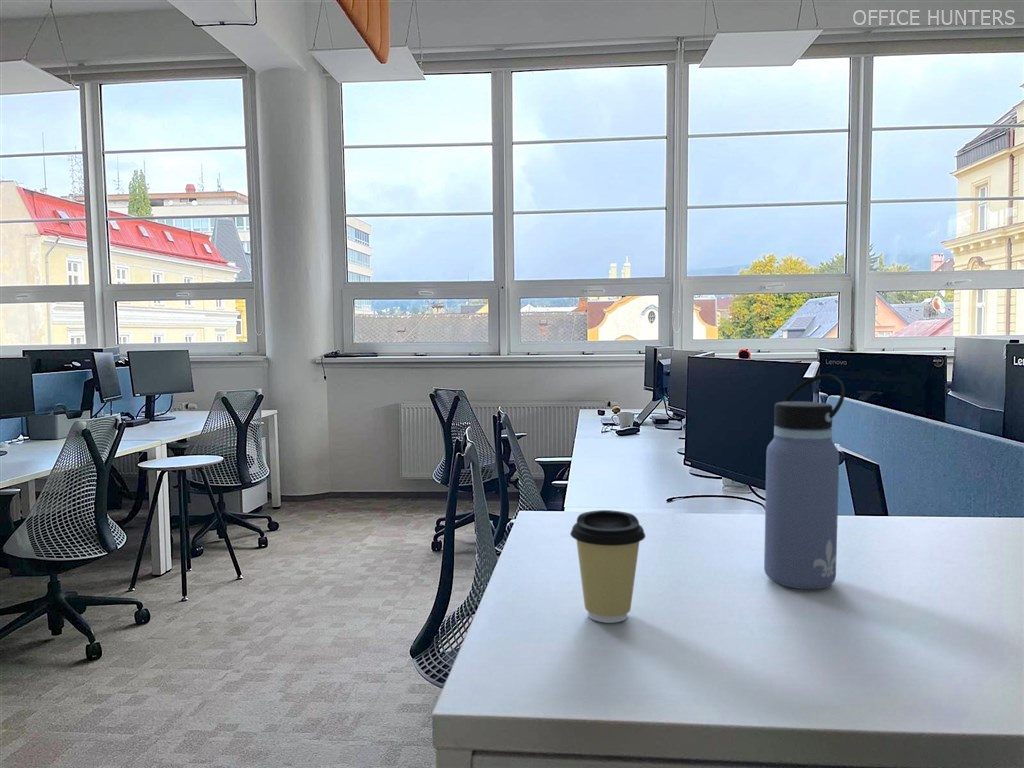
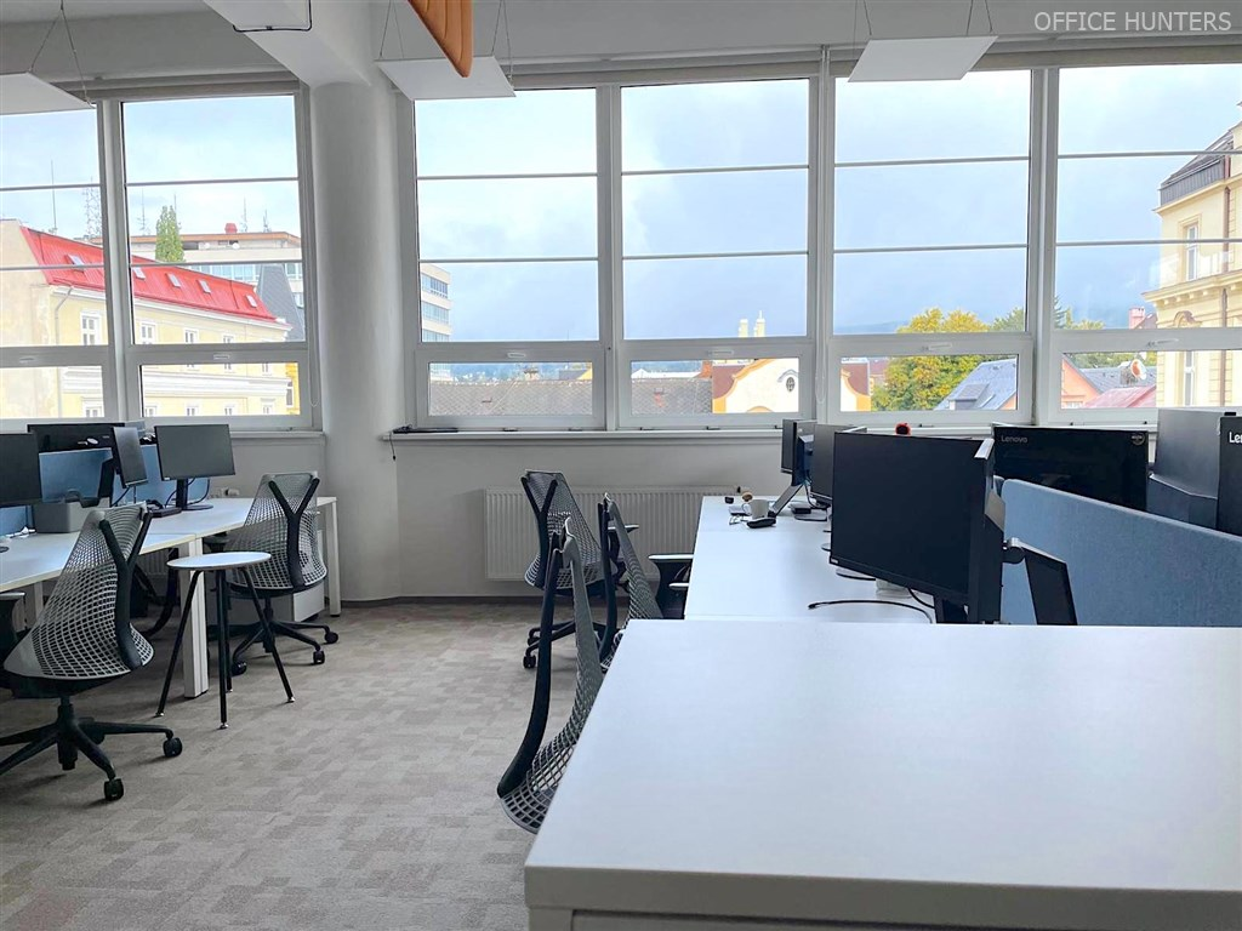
- coffee cup [569,509,646,624]
- water bottle [763,373,846,590]
